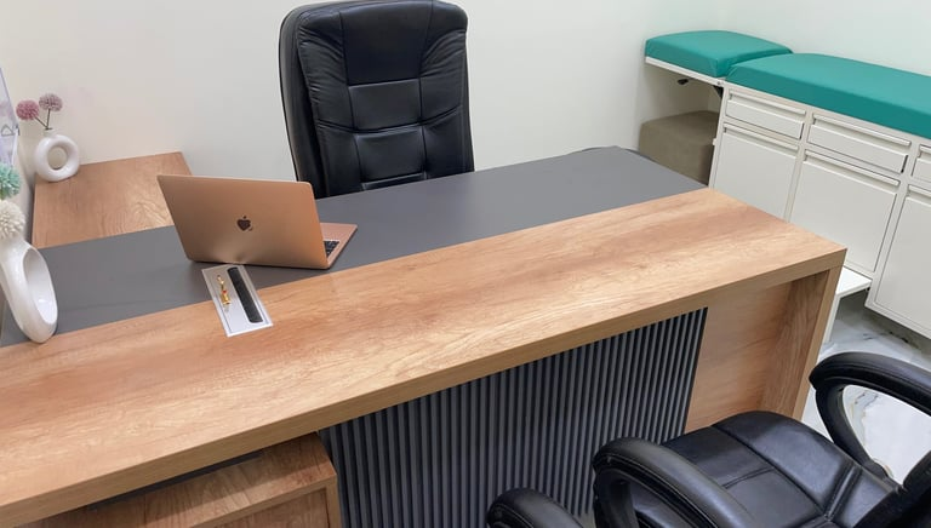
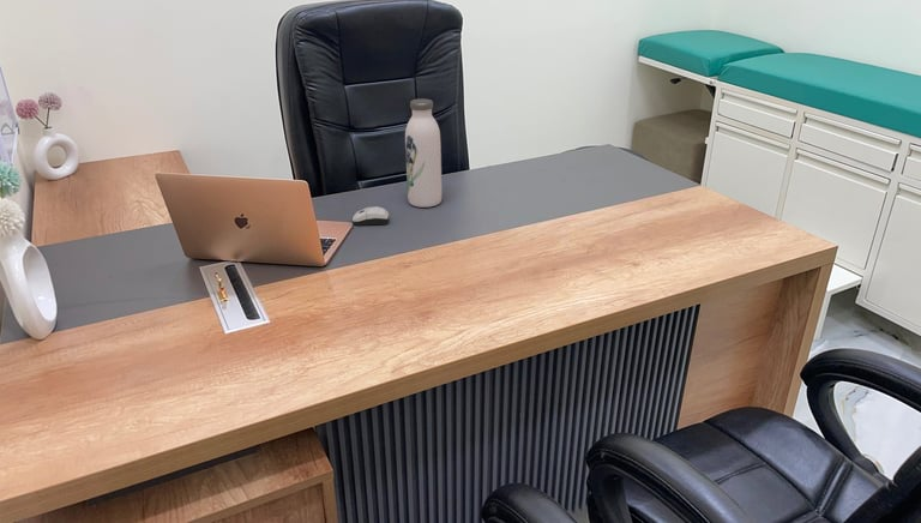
+ computer mouse [351,205,390,227]
+ water bottle [404,97,443,209]
